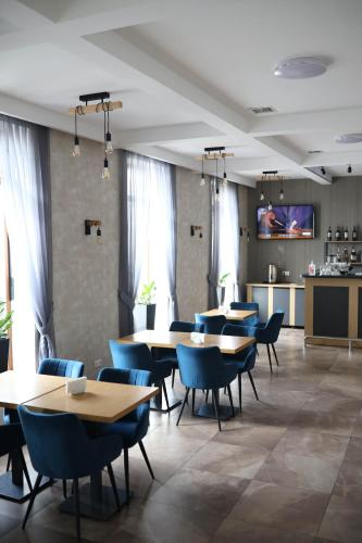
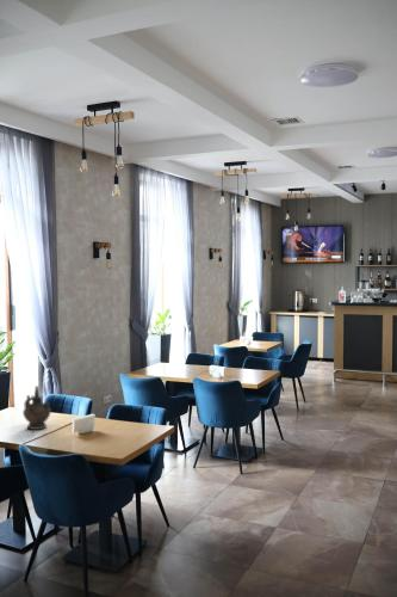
+ ceremonial vessel [21,384,52,431]
